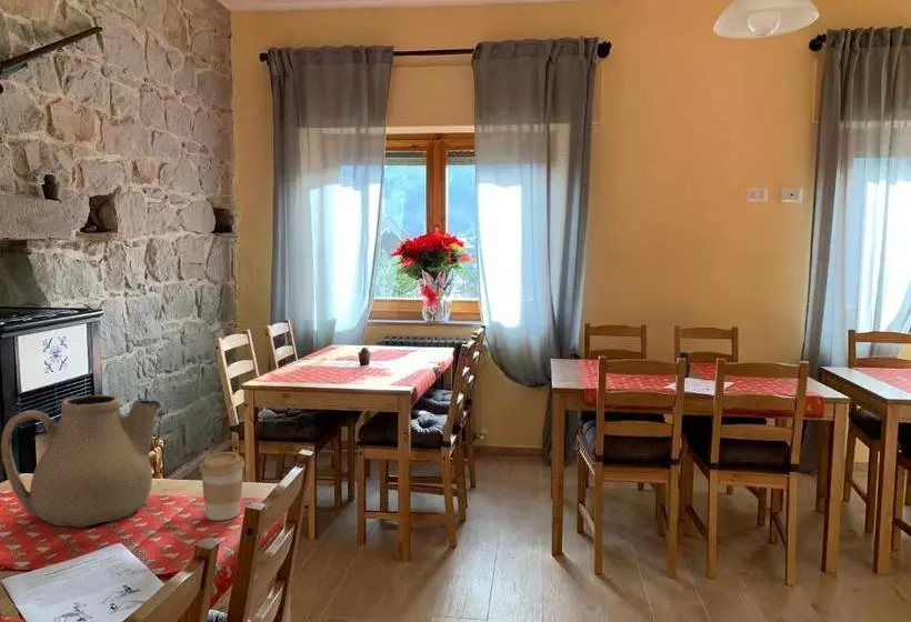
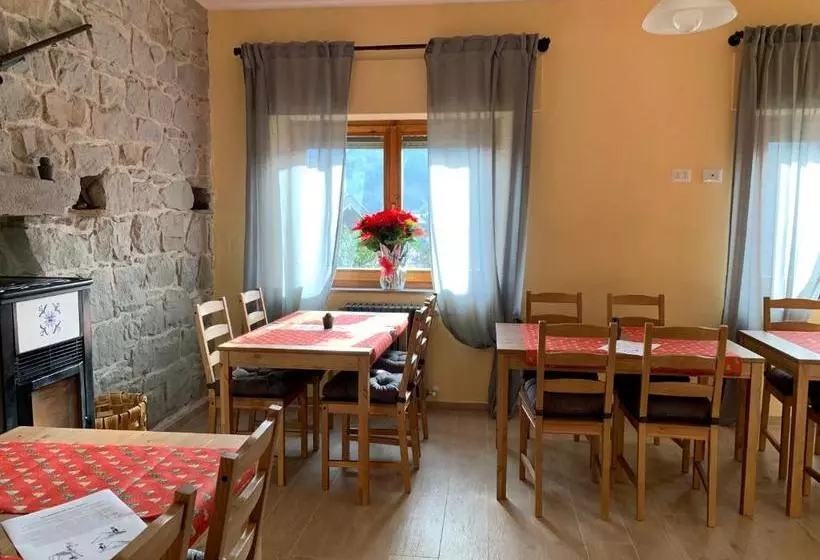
- teapot [0,393,162,529]
- coffee cup [199,451,246,521]
